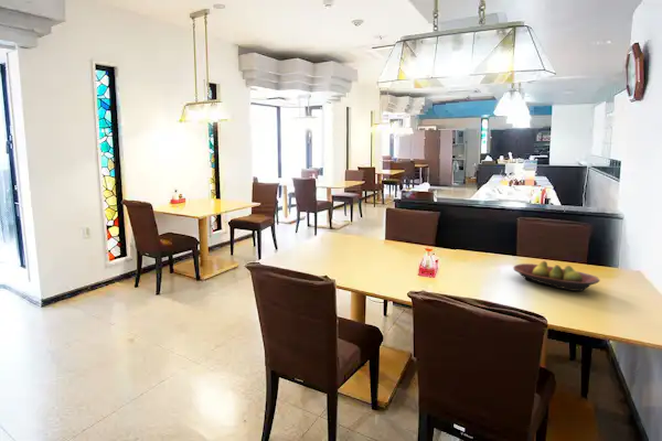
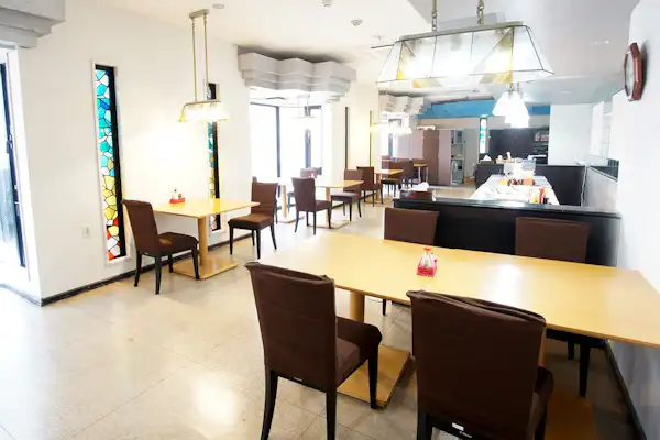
- fruit bowl [512,260,601,292]
